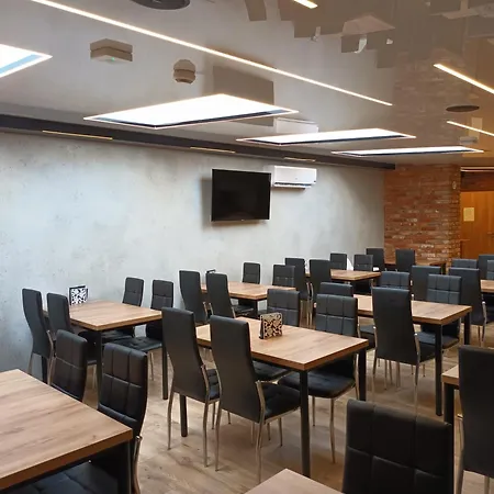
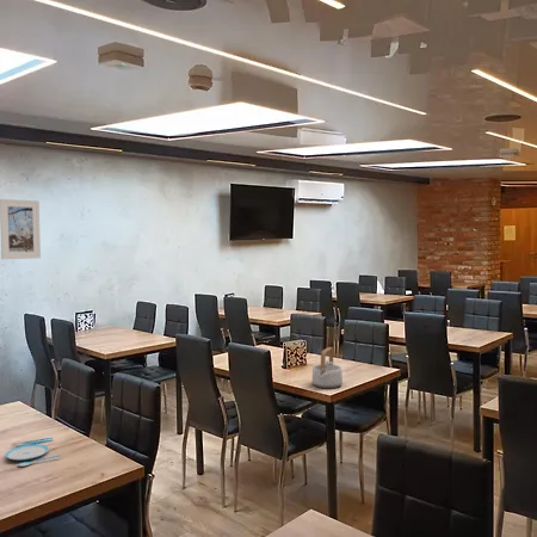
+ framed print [0,198,42,260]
+ teapot [311,346,344,389]
+ plate [4,437,62,468]
